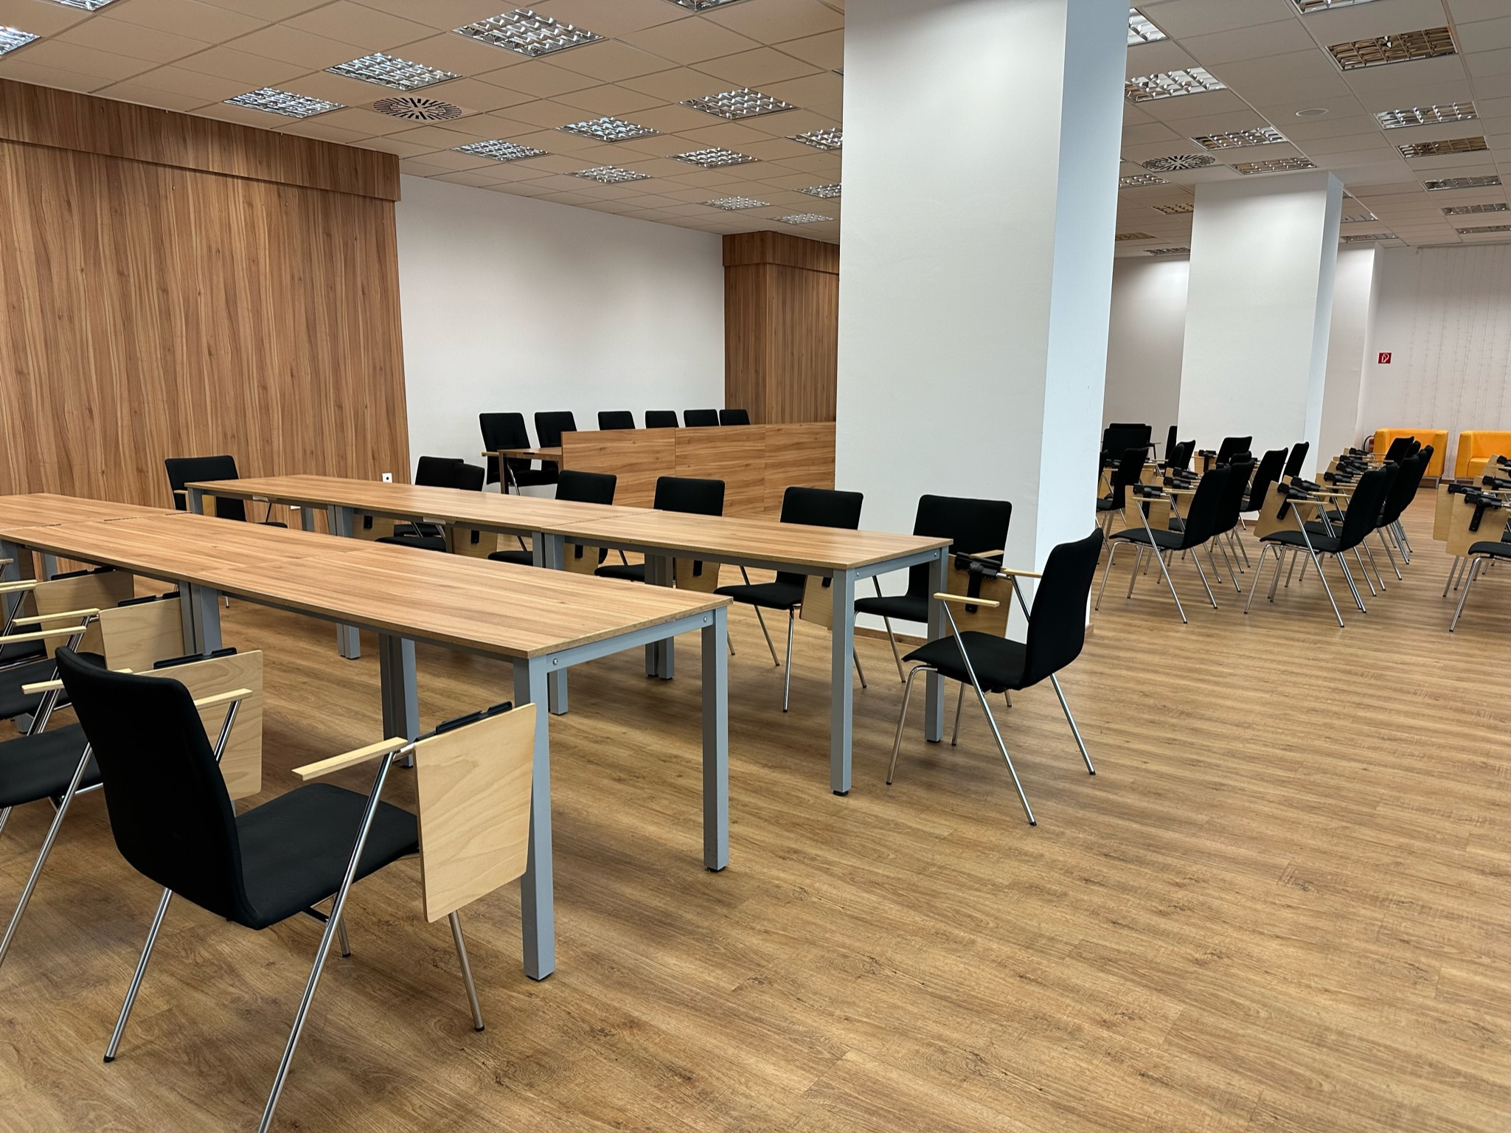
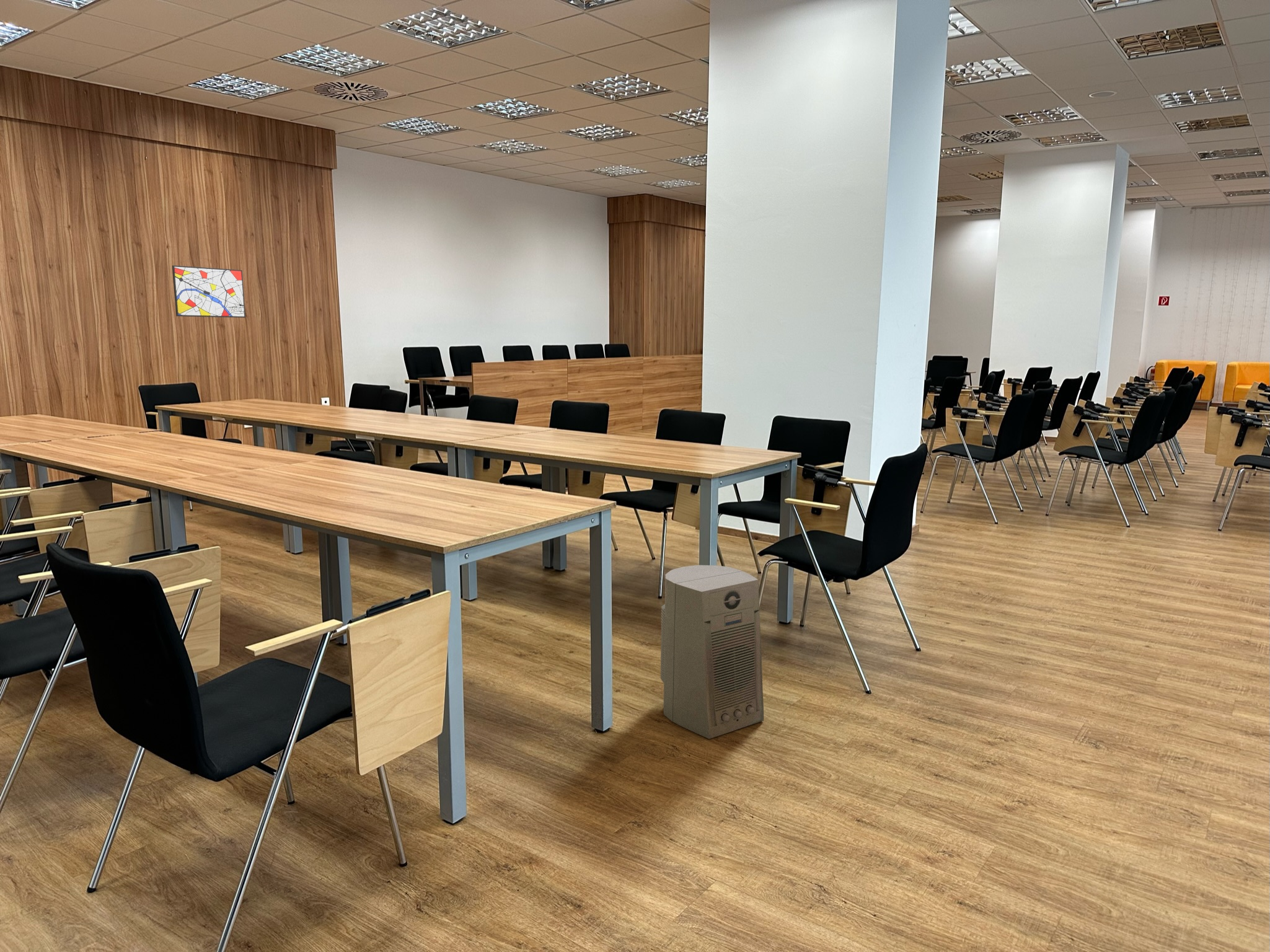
+ fan [660,565,764,739]
+ wall art [172,265,246,319]
